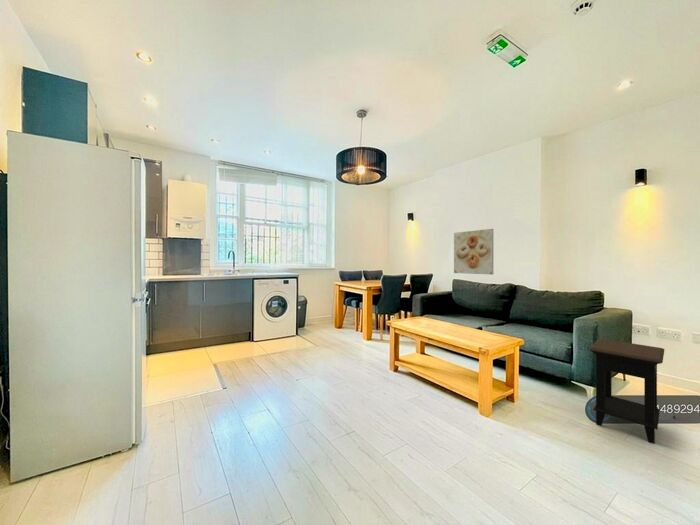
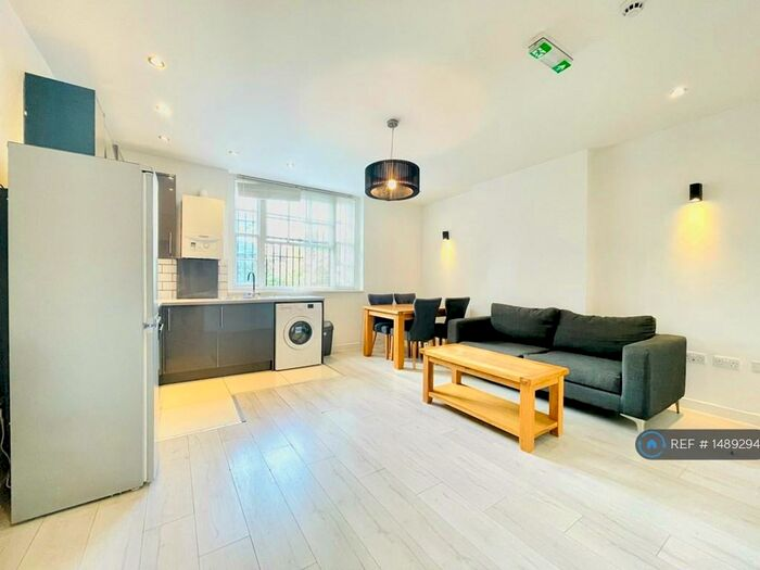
- side table [588,338,665,445]
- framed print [453,228,494,276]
